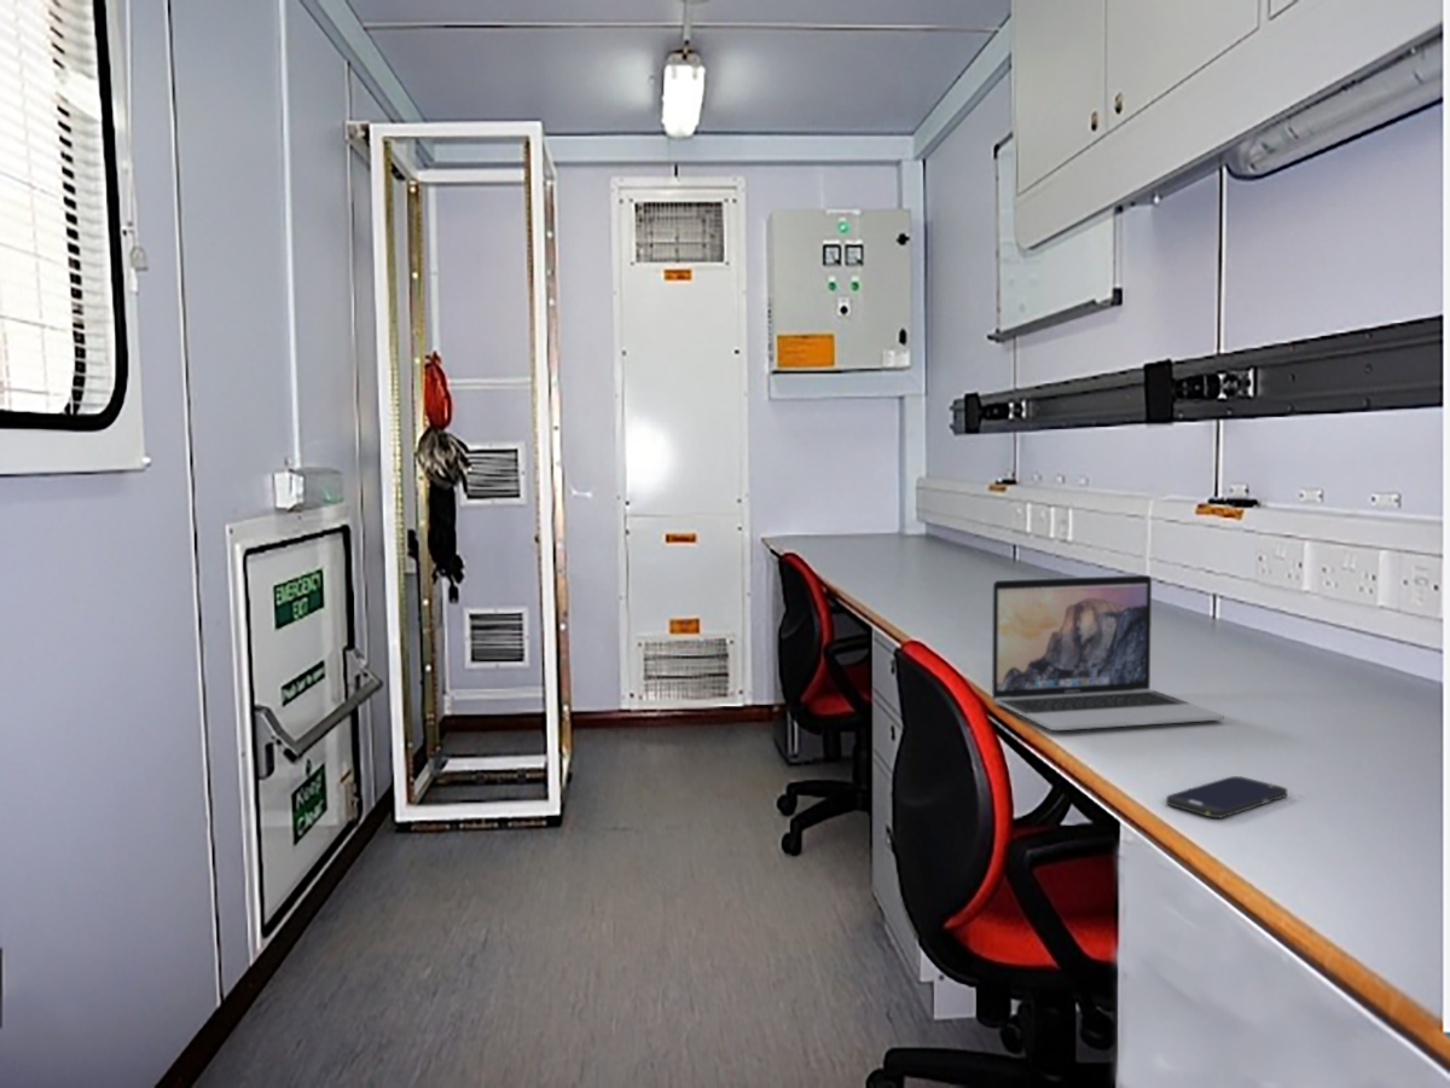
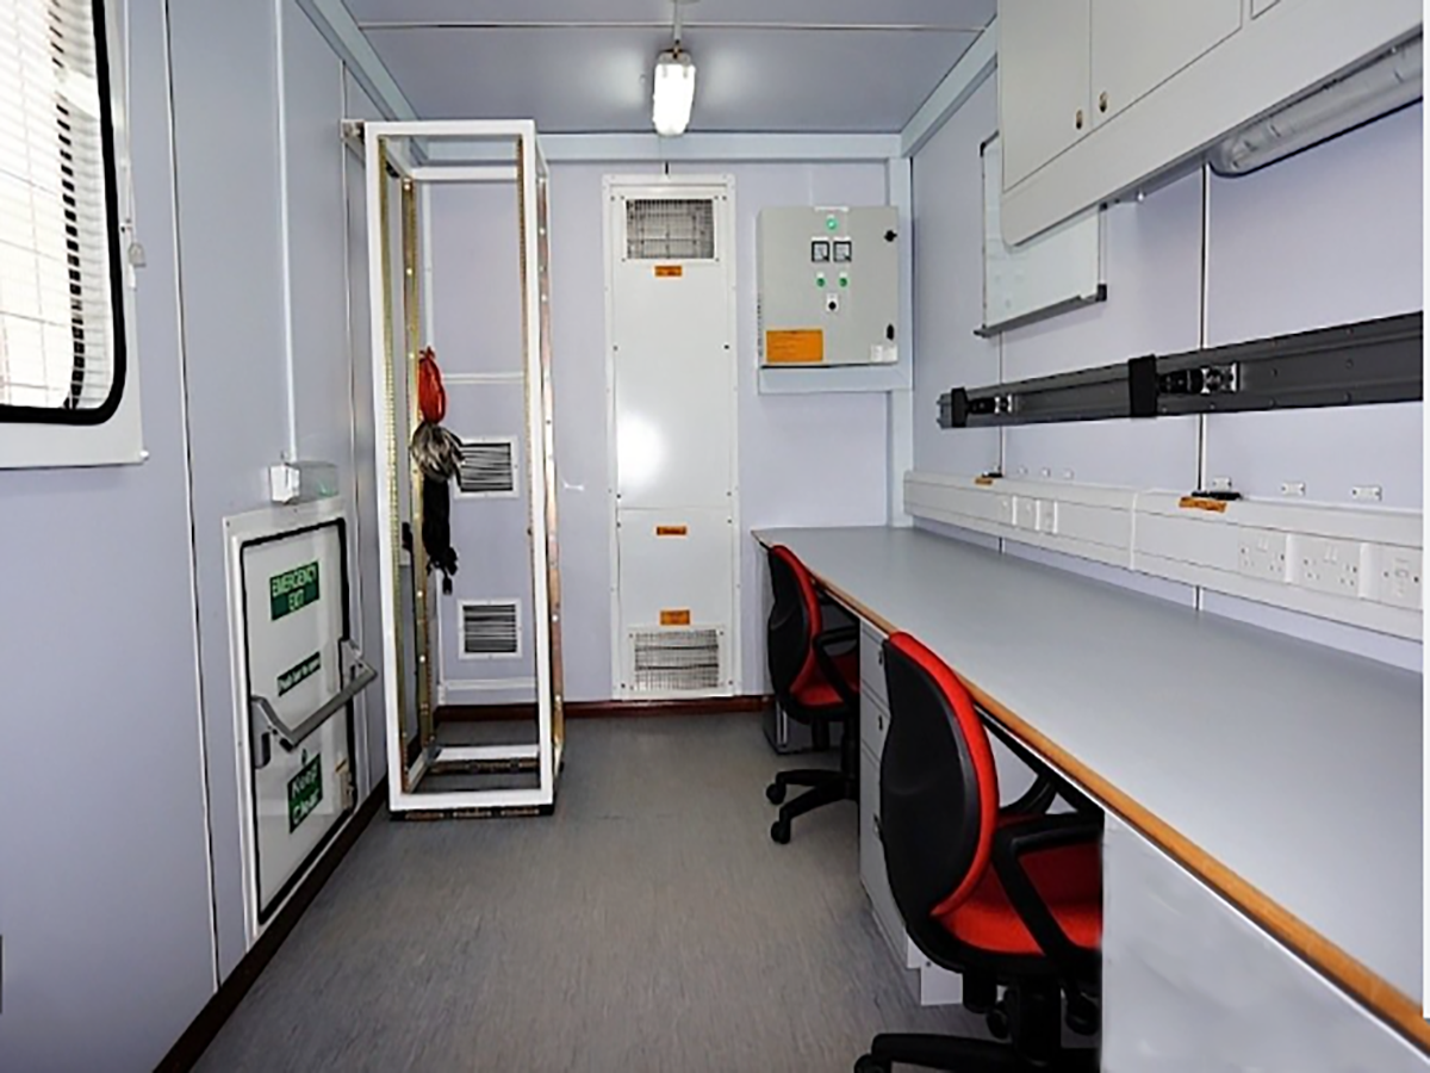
- smartphone [1165,775,1288,818]
- laptop [991,574,1225,731]
